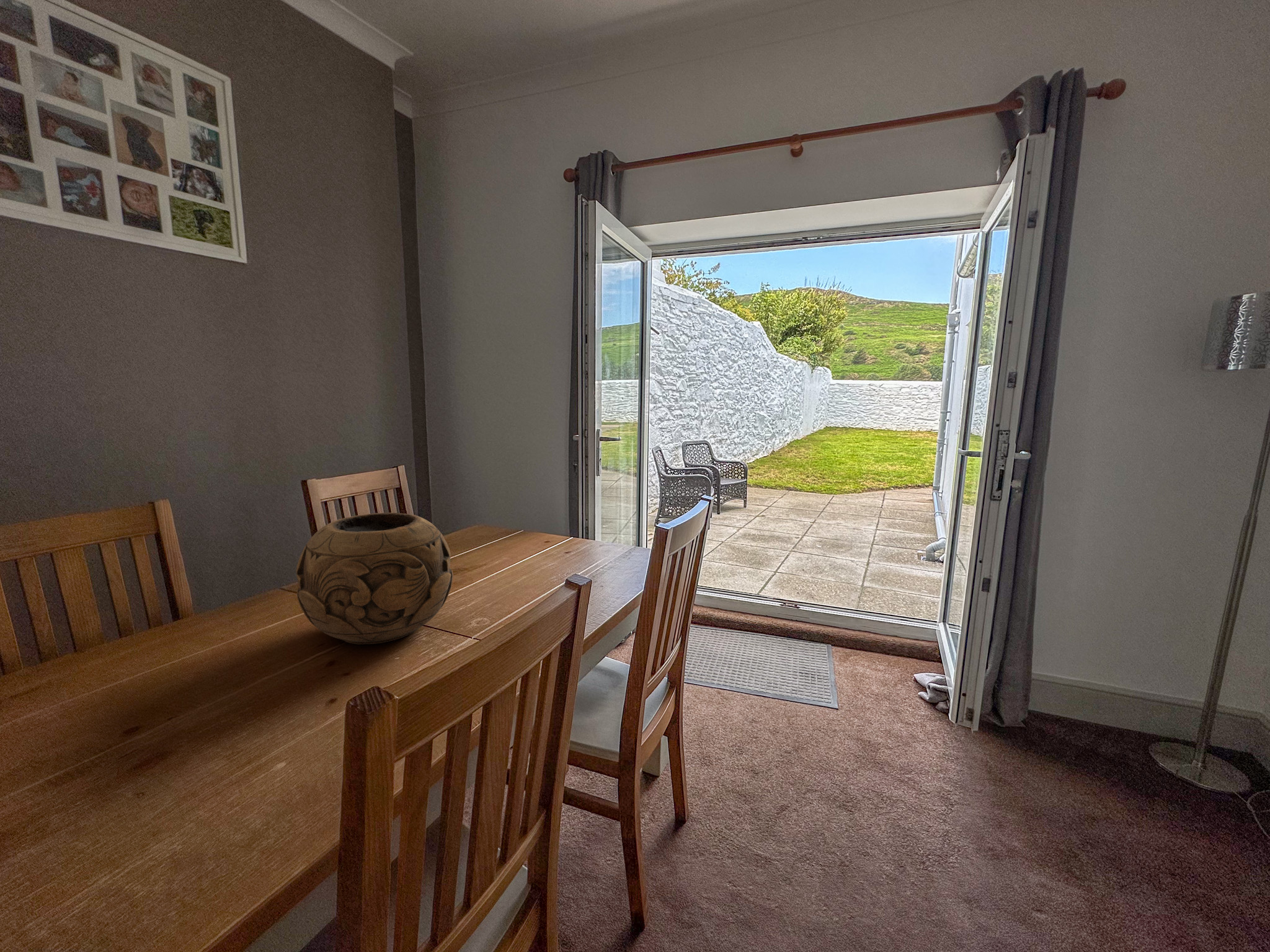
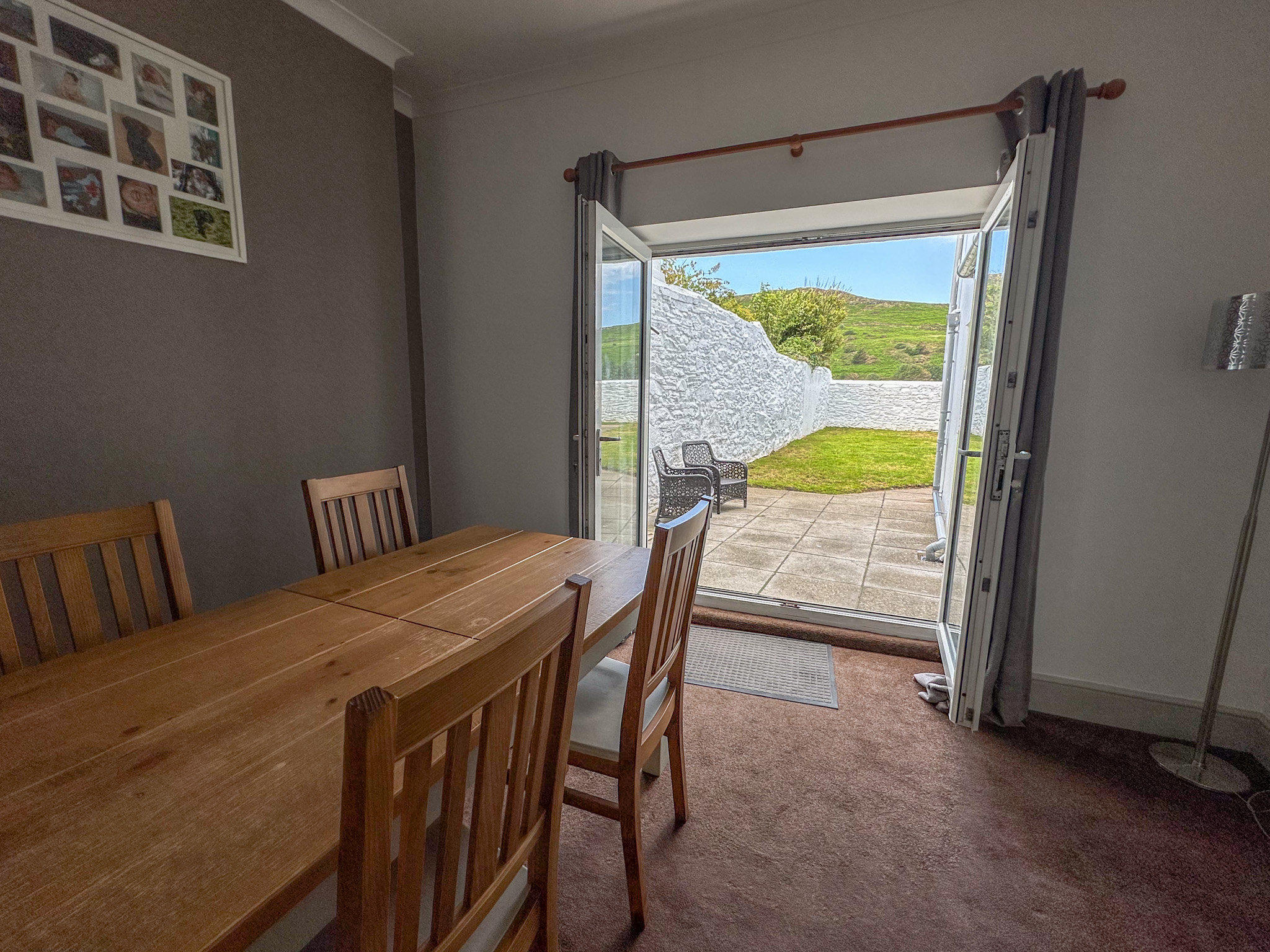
- decorative bowl [296,512,454,645]
